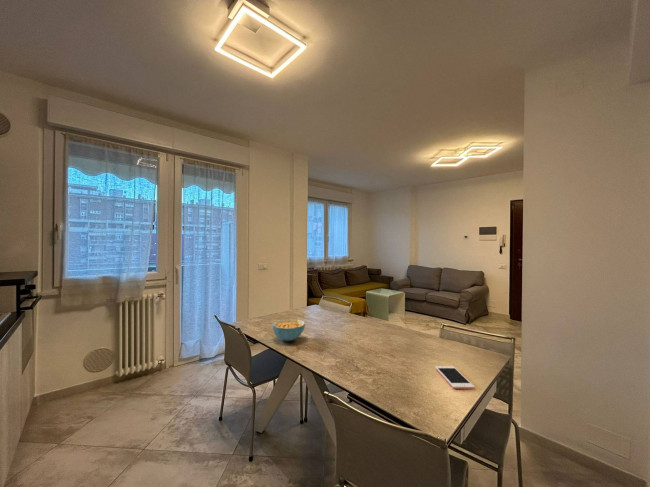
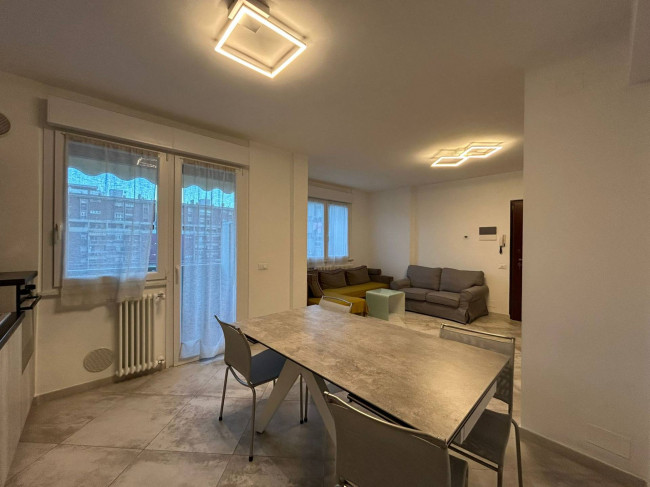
- cereal bowl [271,318,306,342]
- cell phone [434,365,476,390]
